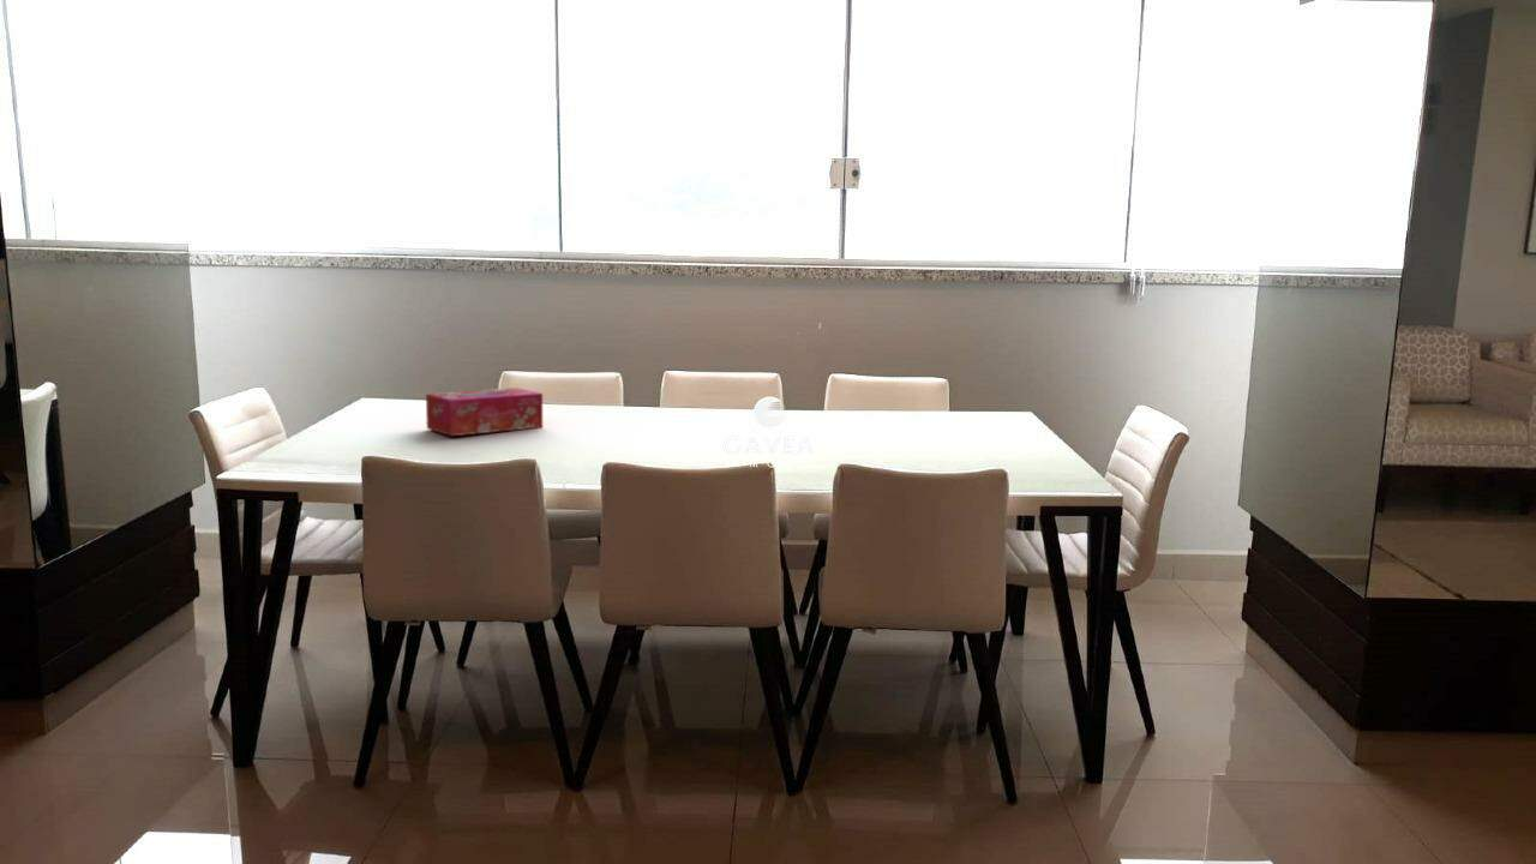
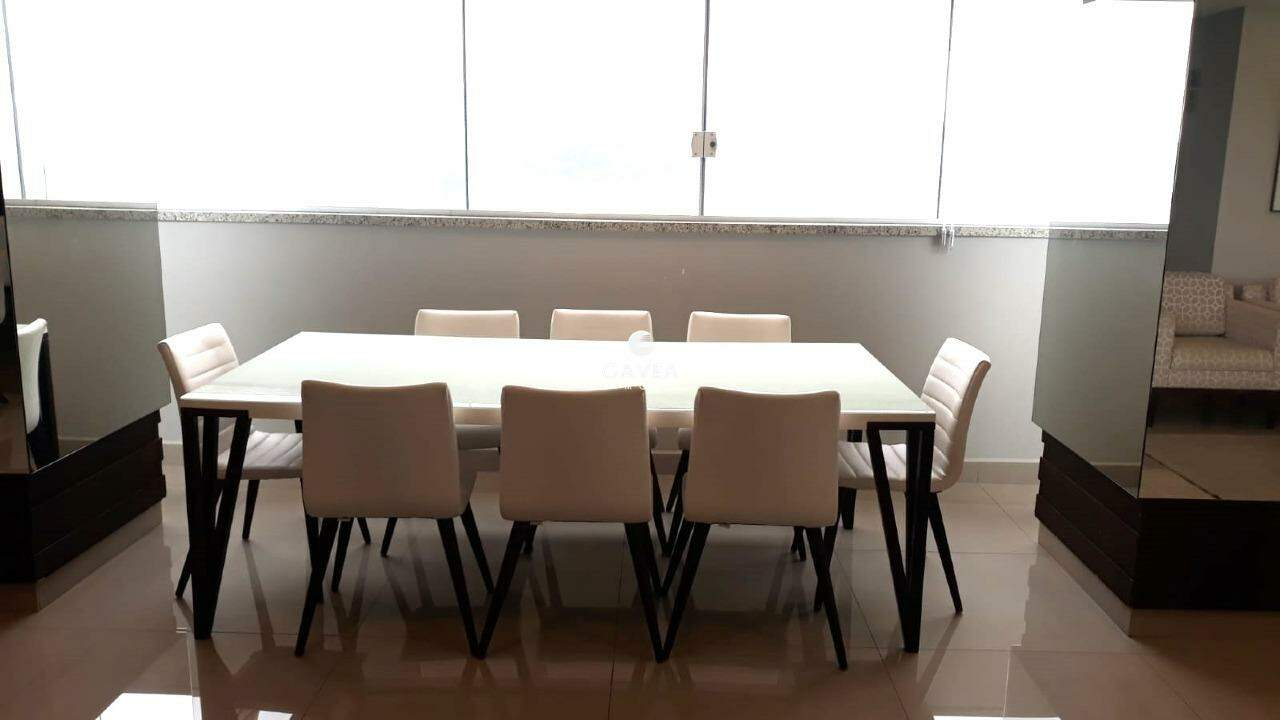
- tissue box [425,386,544,437]
